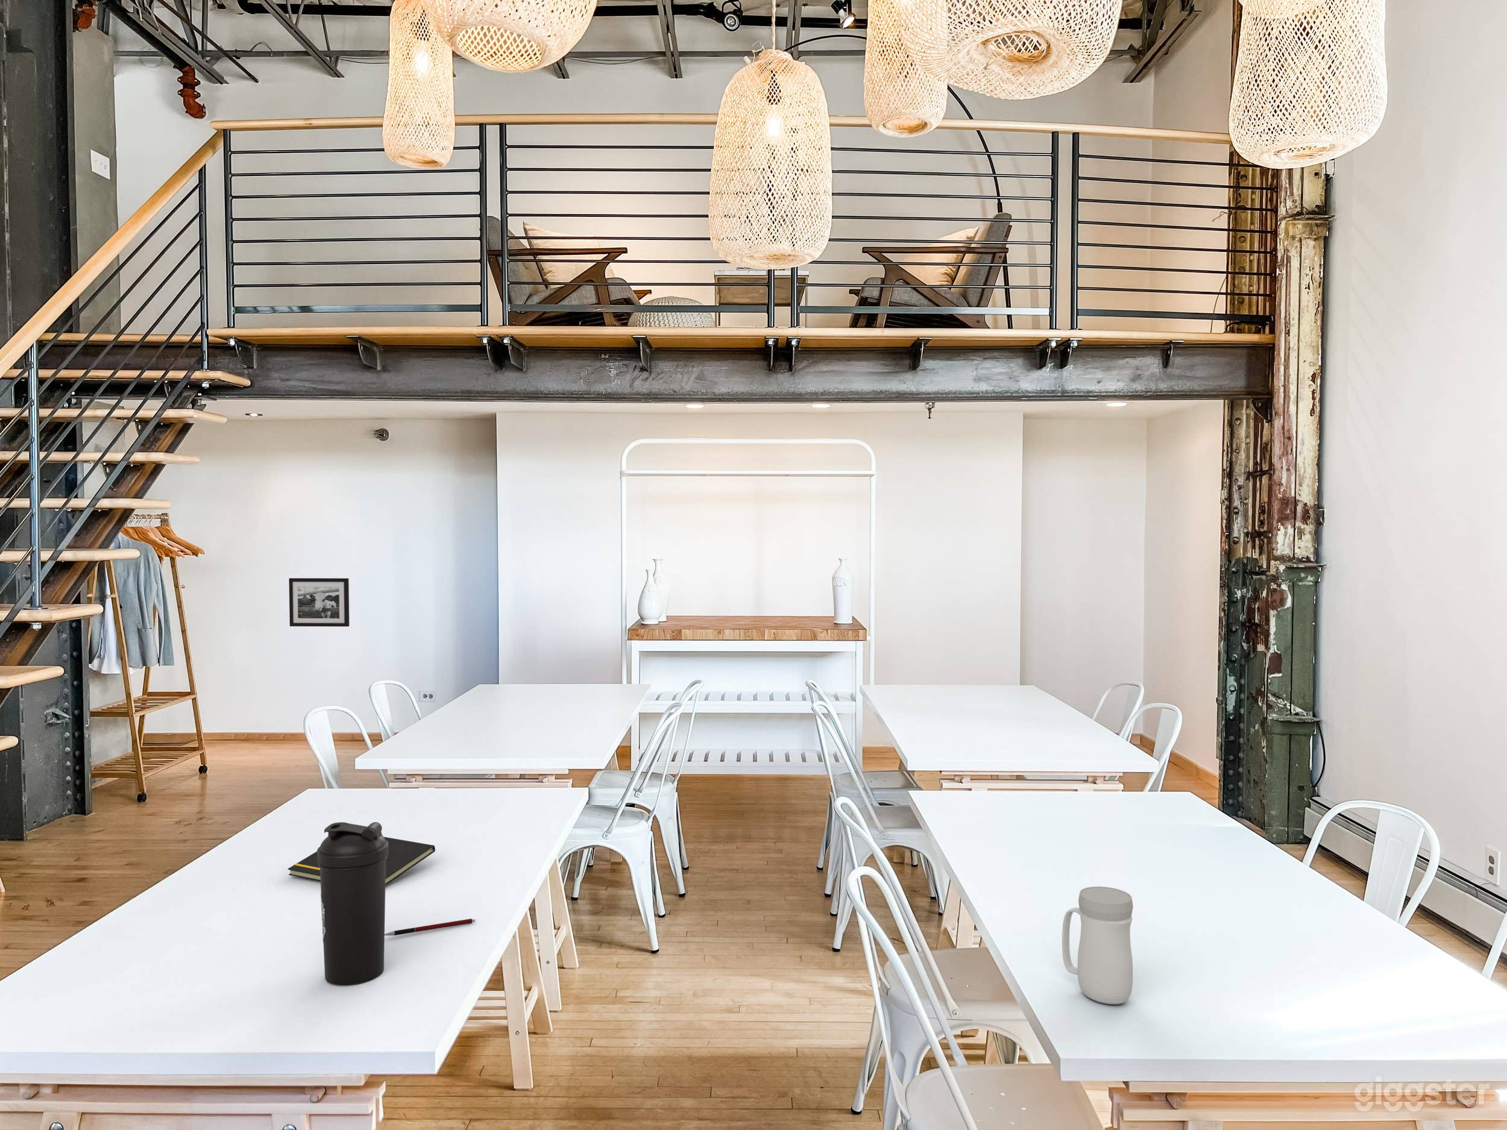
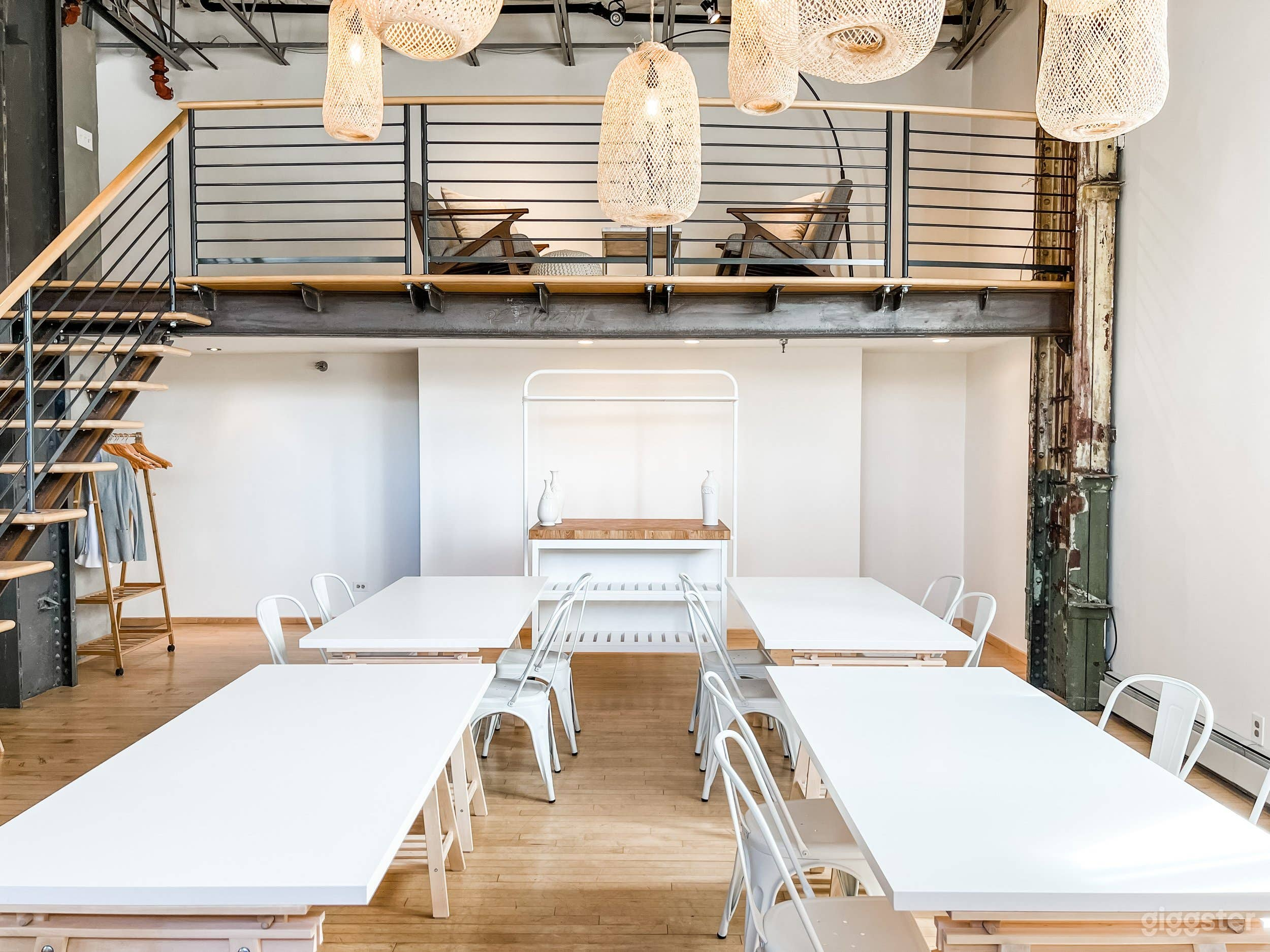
- water bottle [317,821,388,986]
- picture frame [288,577,350,628]
- notepad [287,837,435,885]
- pen [384,918,476,937]
- mug [1062,885,1134,1004]
